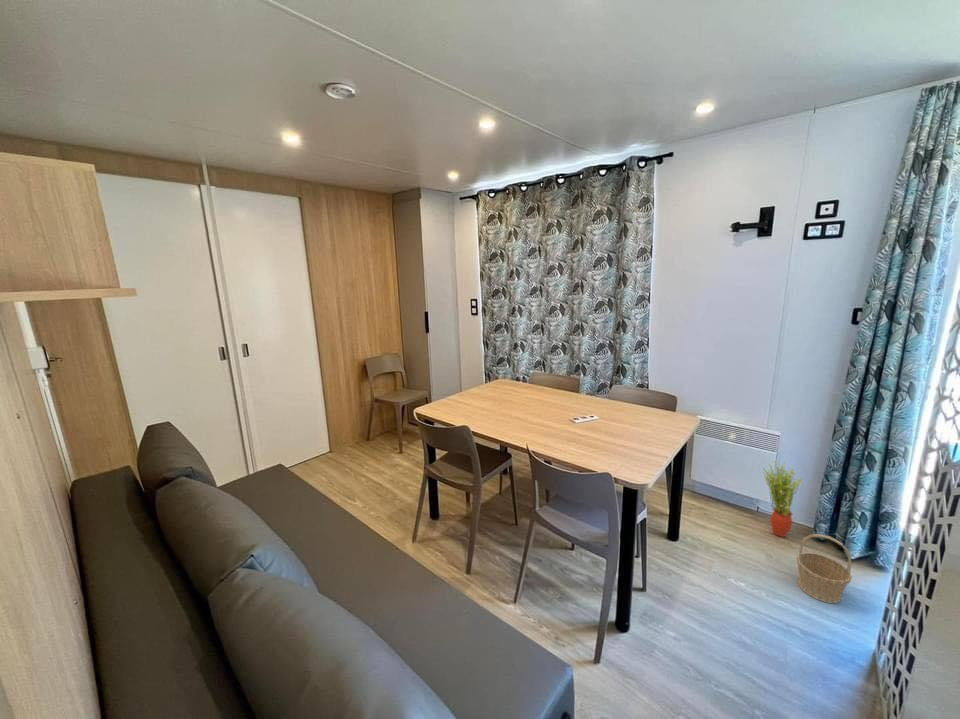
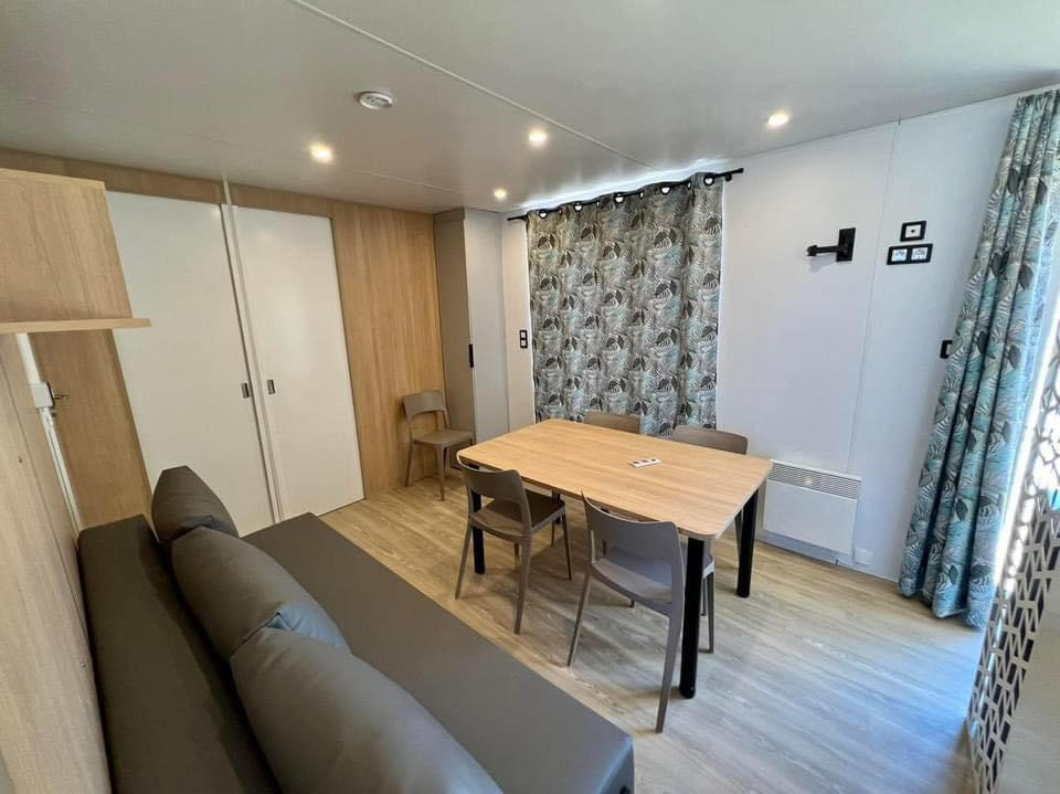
- basket [795,533,853,604]
- potted plant [762,458,803,538]
